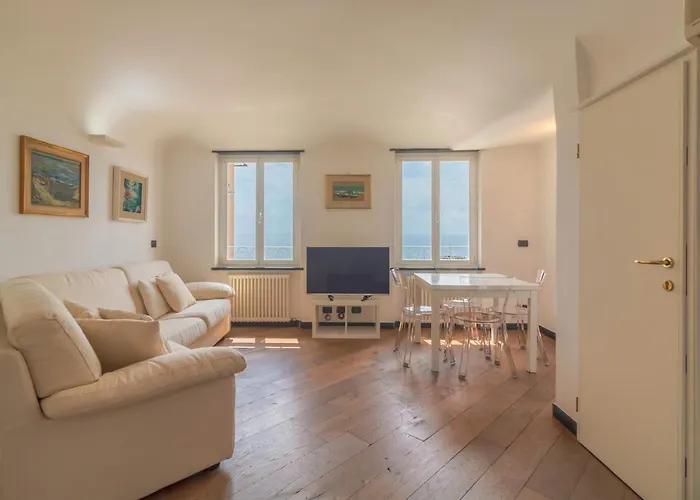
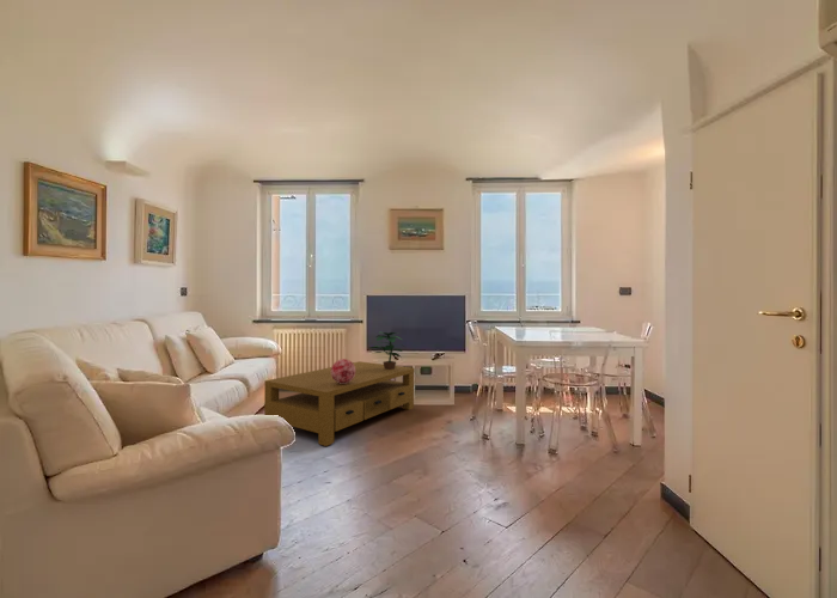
+ potted plant [368,331,407,370]
+ decorative sphere [331,358,355,384]
+ coffee table [263,360,416,447]
